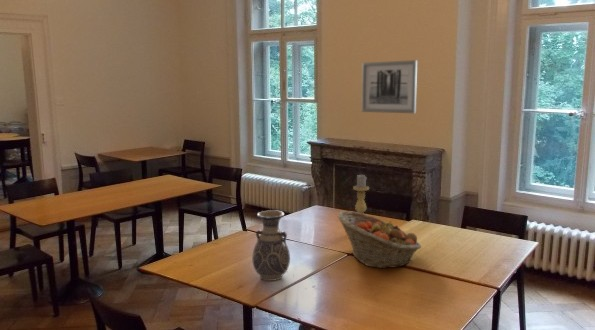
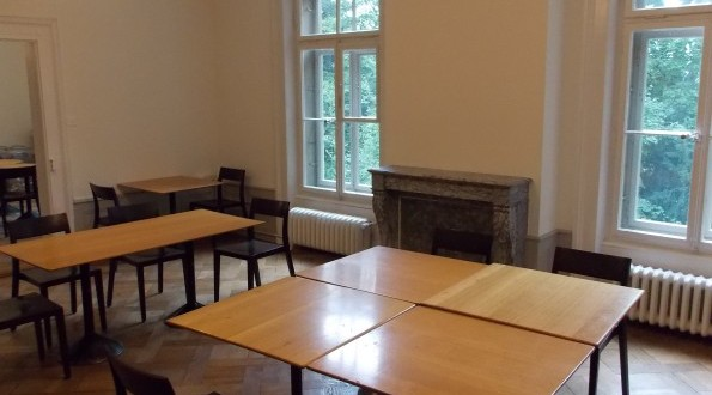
- fruit basket [337,210,422,269]
- wall art [361,59,418,114]
- candle holder [352,173,370,214]
- vase [251,209,291,282]
